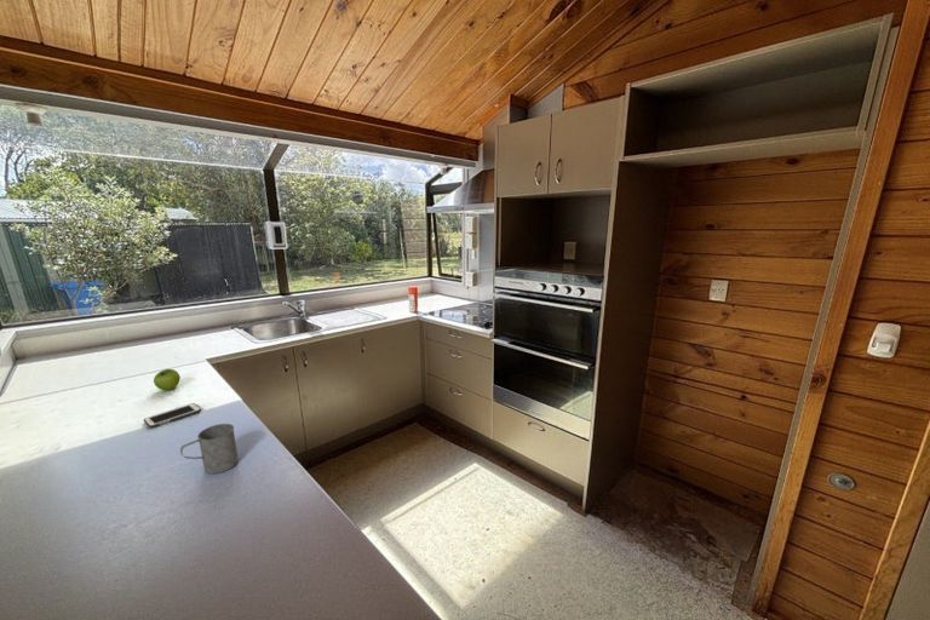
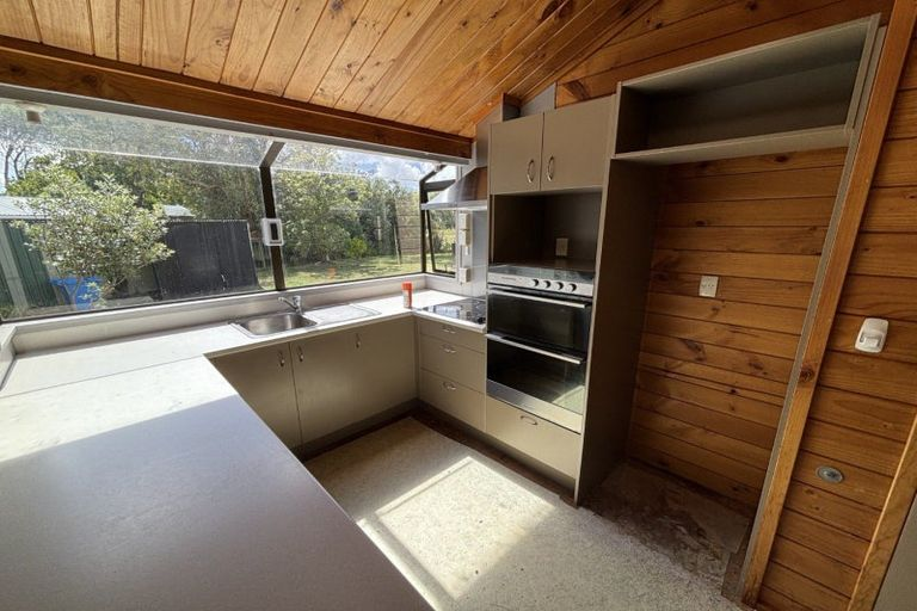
- mug [179,423,240,475]
- cell phone [143,402,202,429]
- fruit [153,368,182,391]
